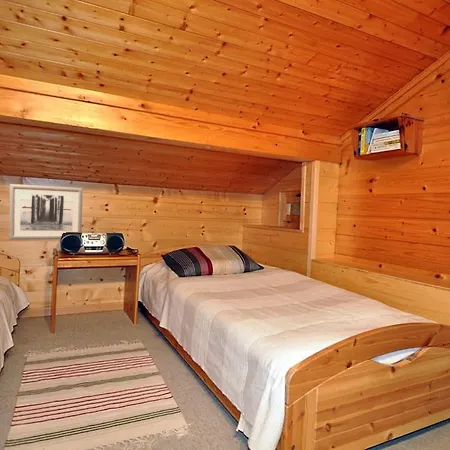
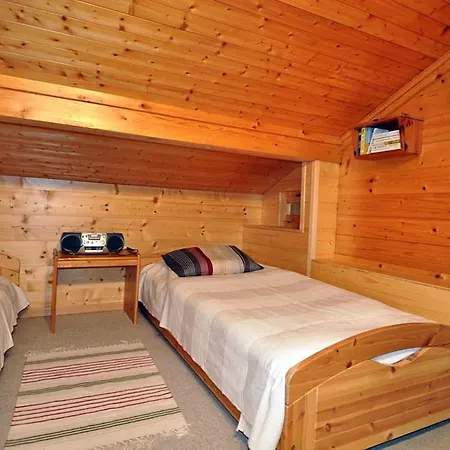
- wall art [8,183,84,241]
